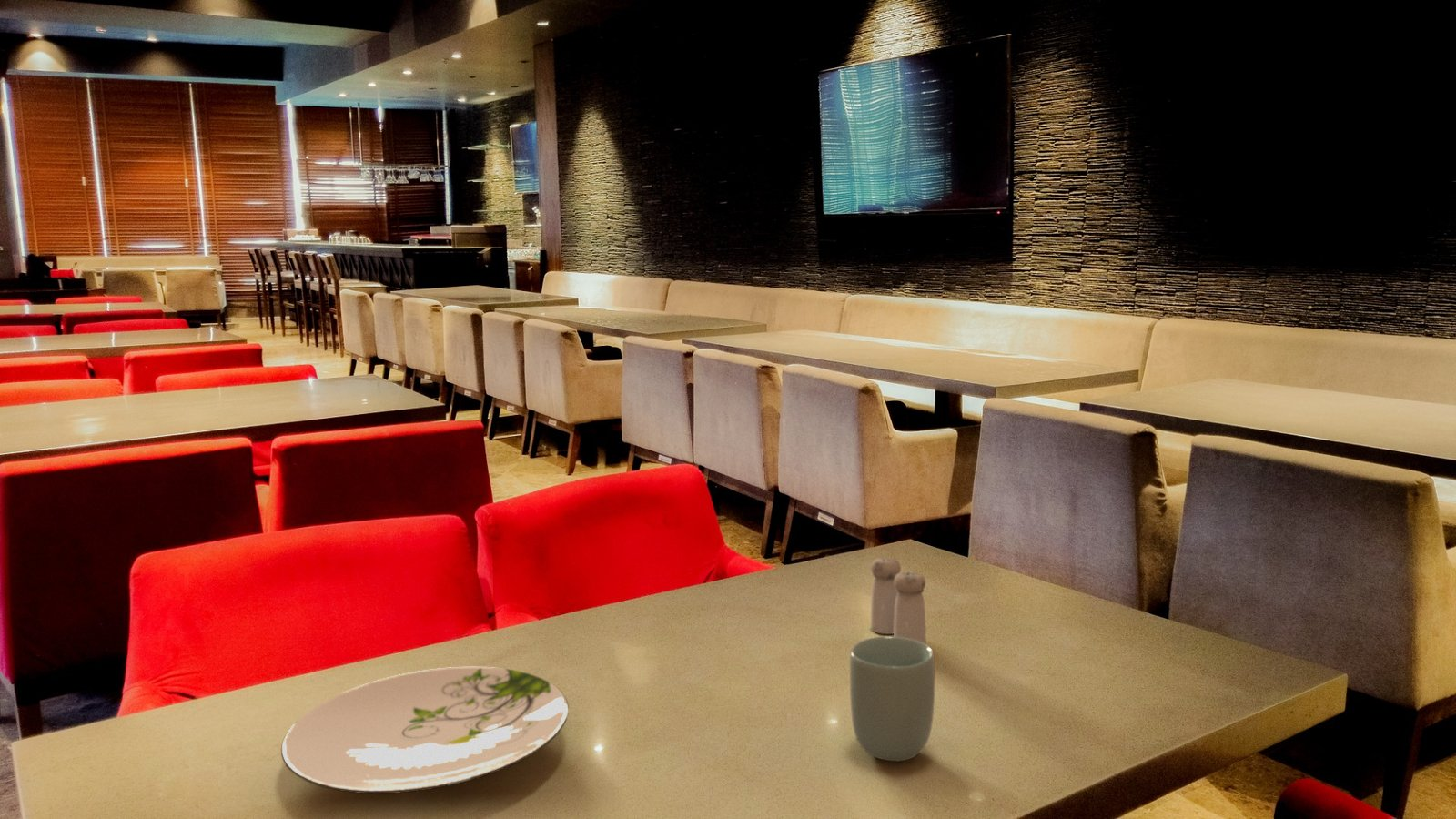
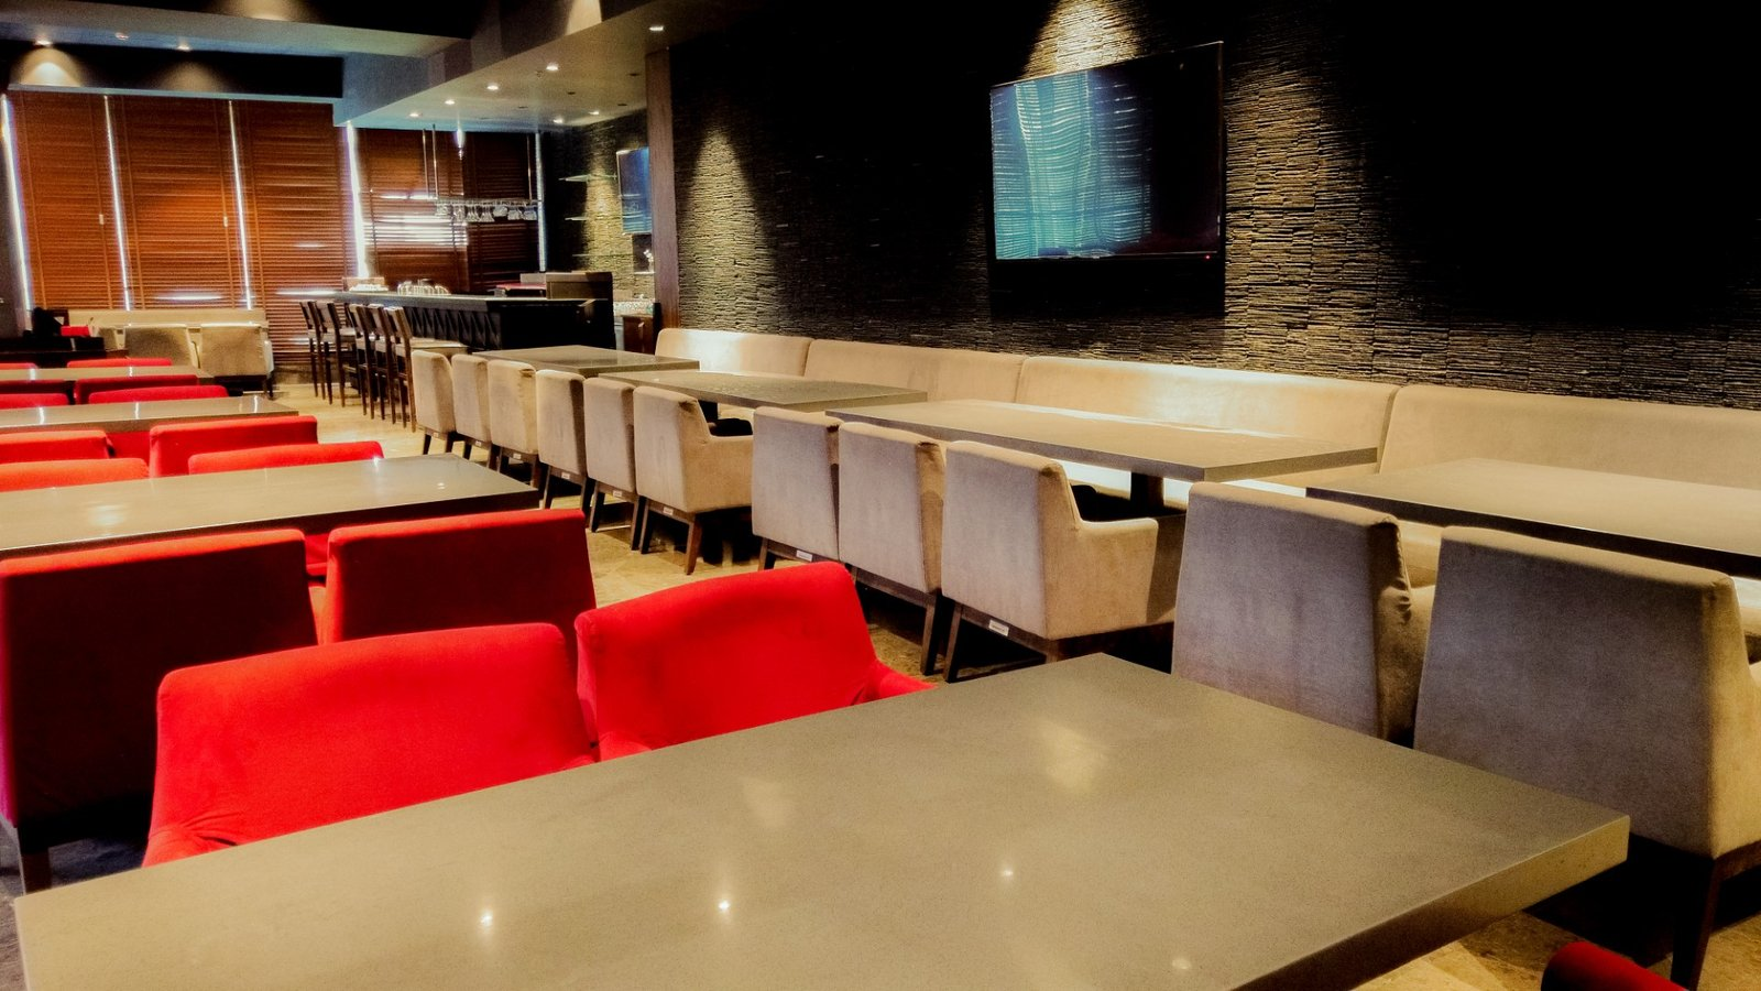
- plate [280,666,570,794]
- cup [849,635,935,762]
- salt and pepper shaker [870,557,927,644]
